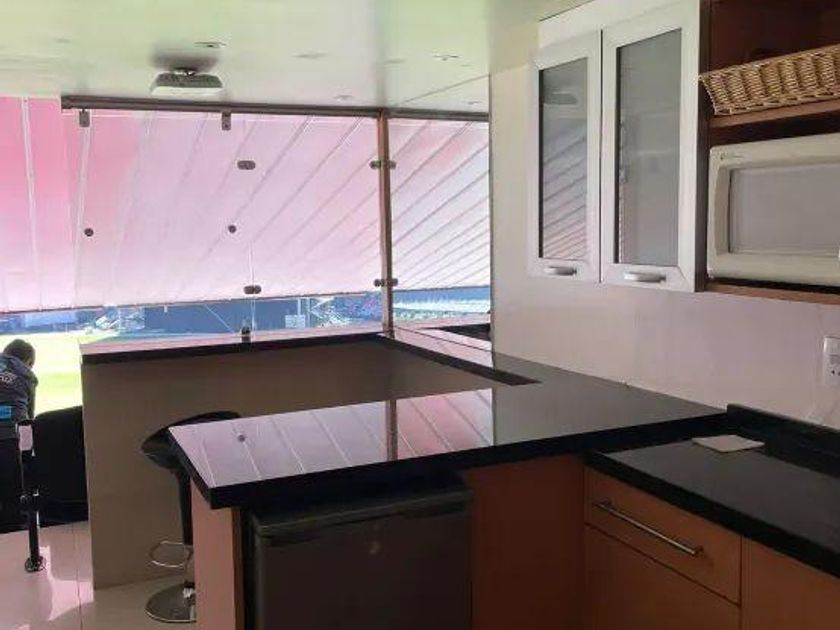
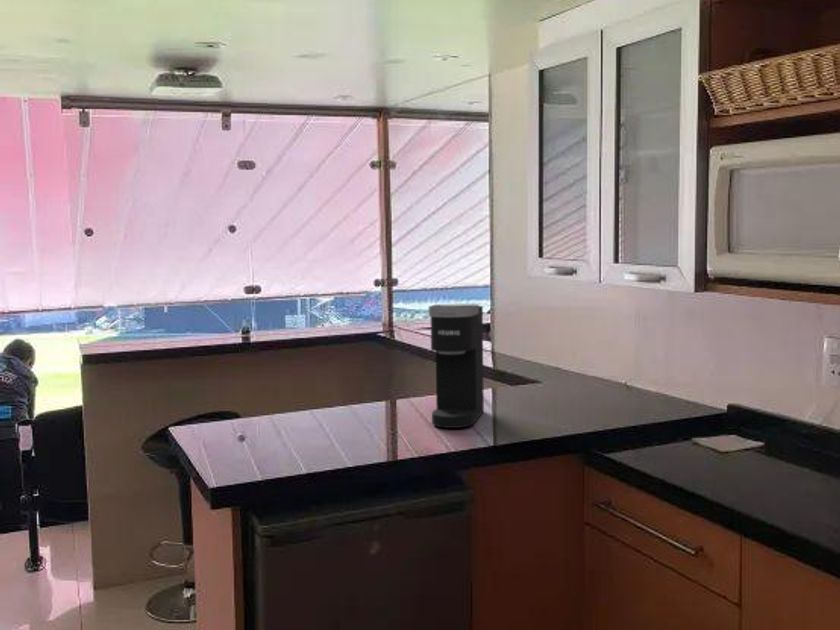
+ coffee maker [428,304,485,429]
